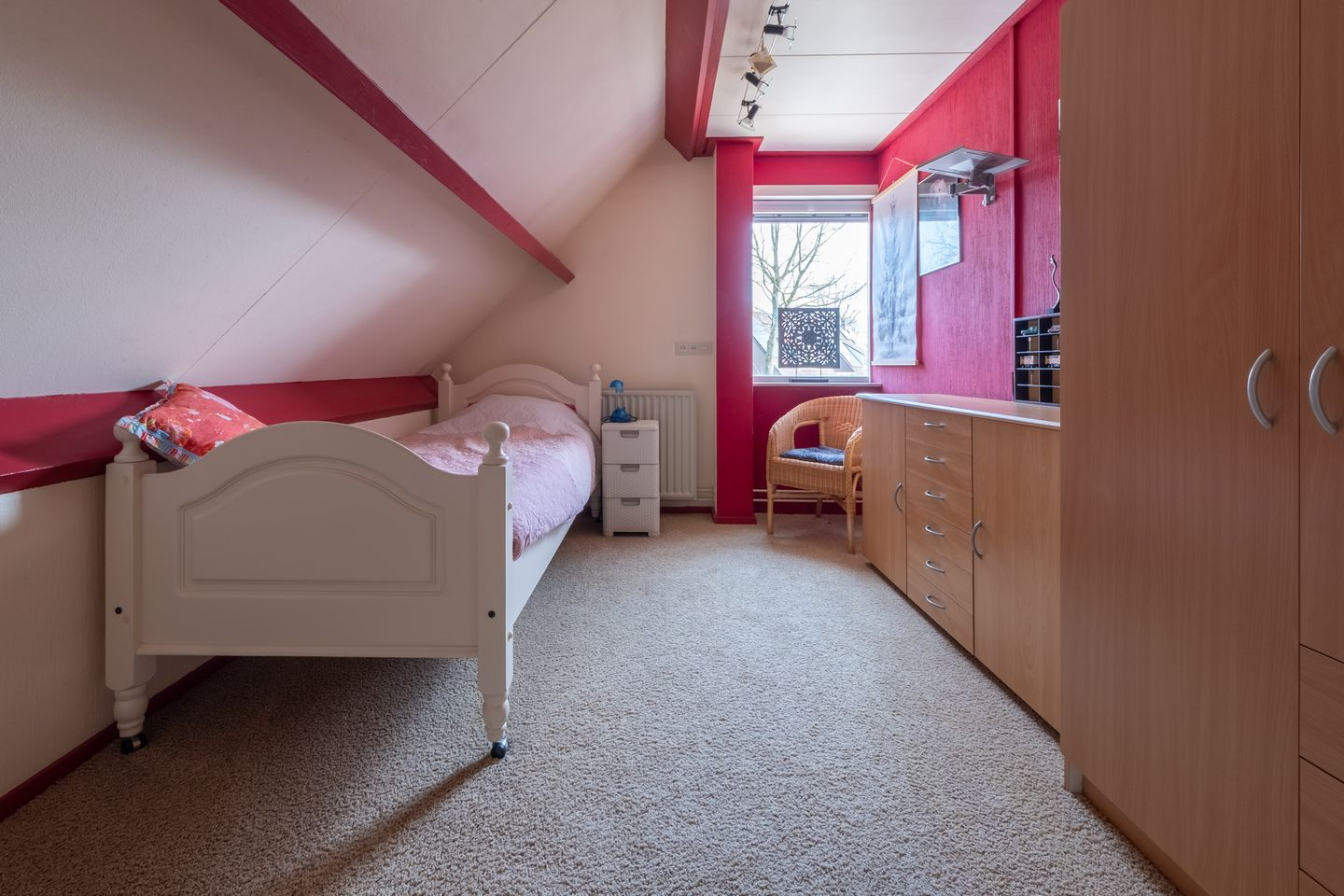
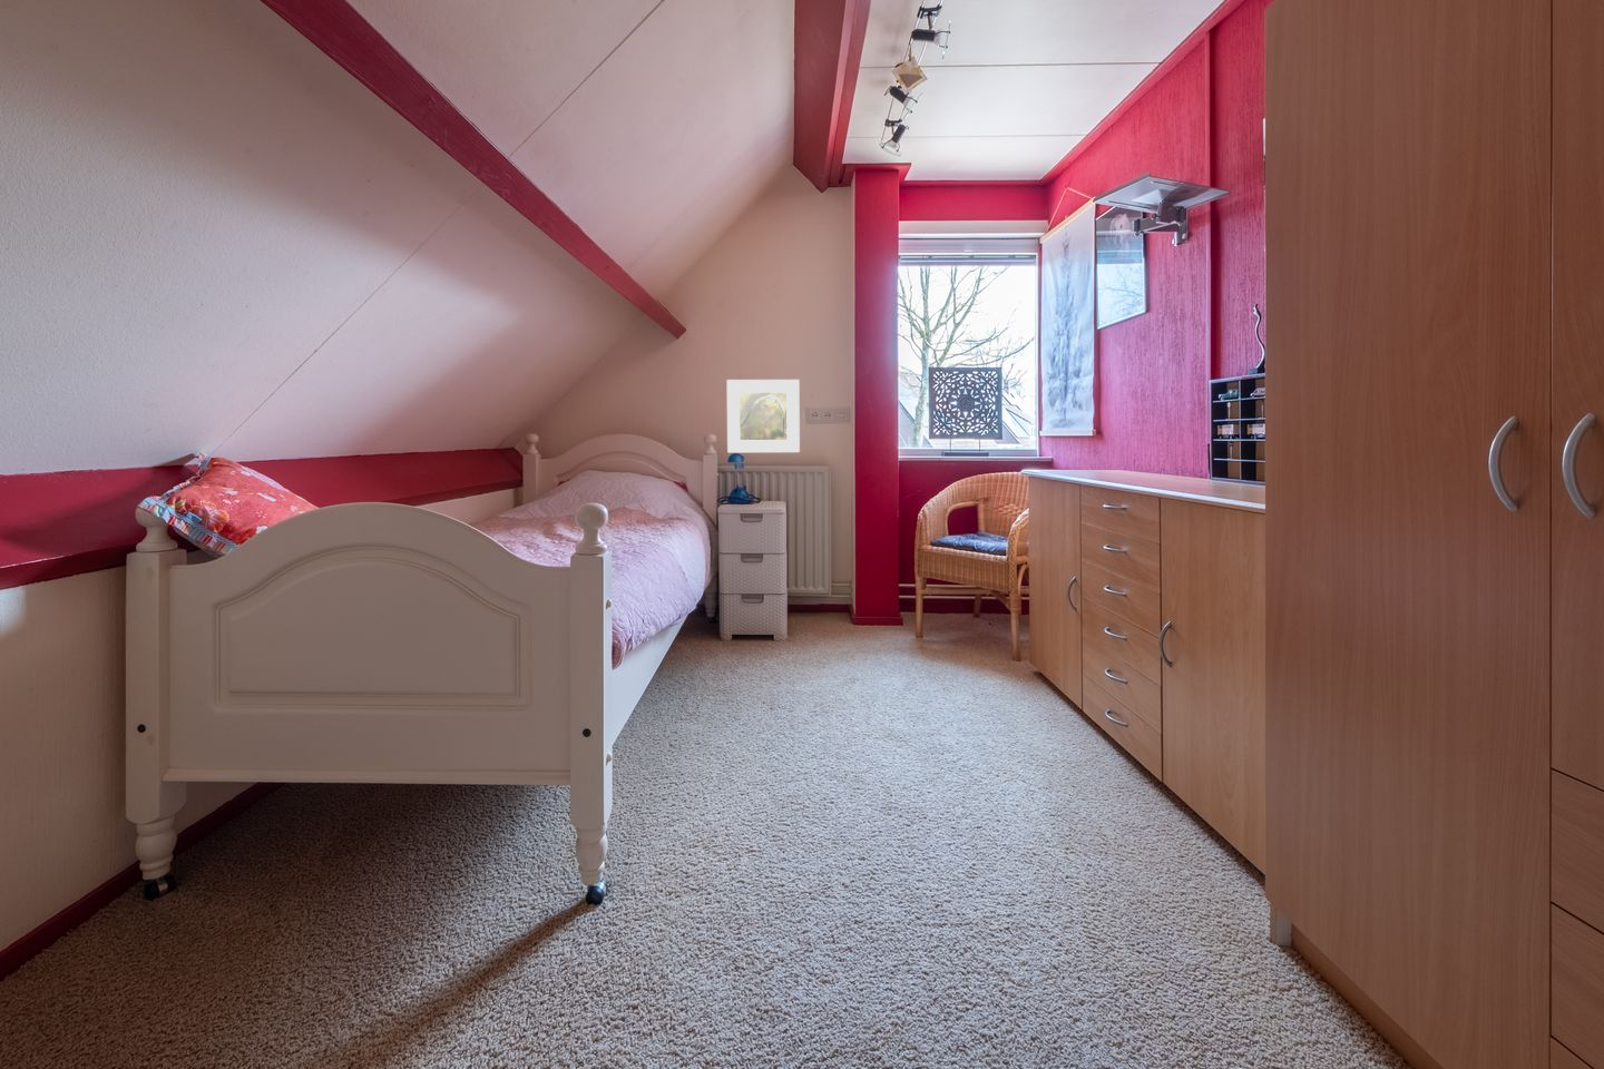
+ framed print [727,378,801,453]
